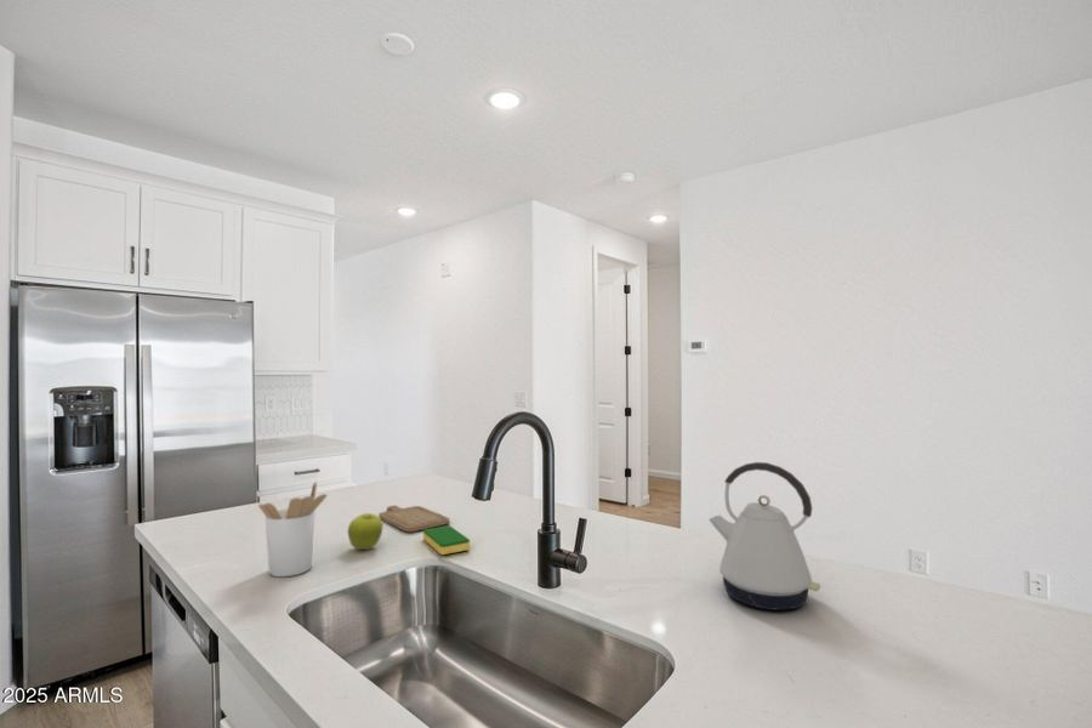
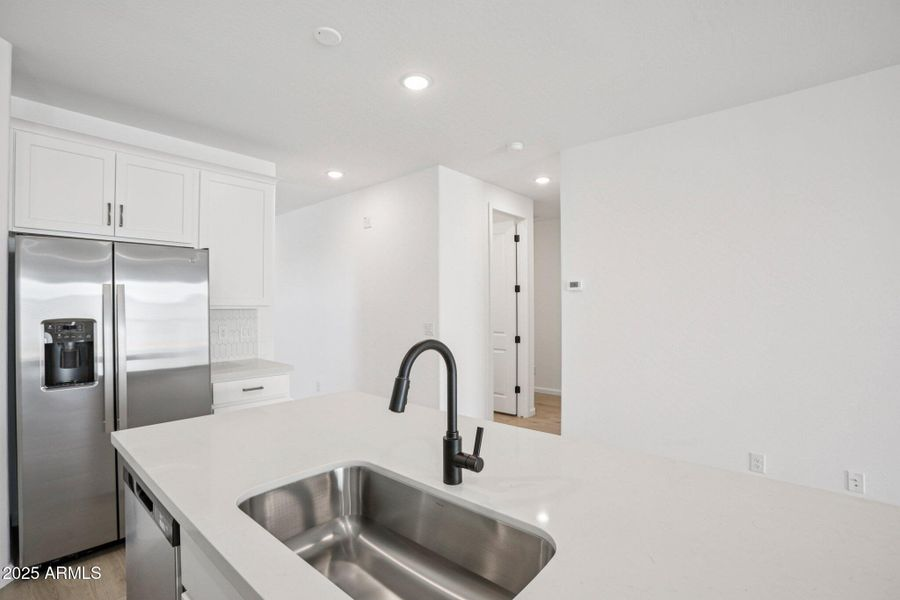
- utensil holder [257,480,328,578]
- fruit [347,512,383,551]
- chopping board [377,505,450,533]
- kettle [707,461,821,612]
- dish sponge [422,524,471,556]
